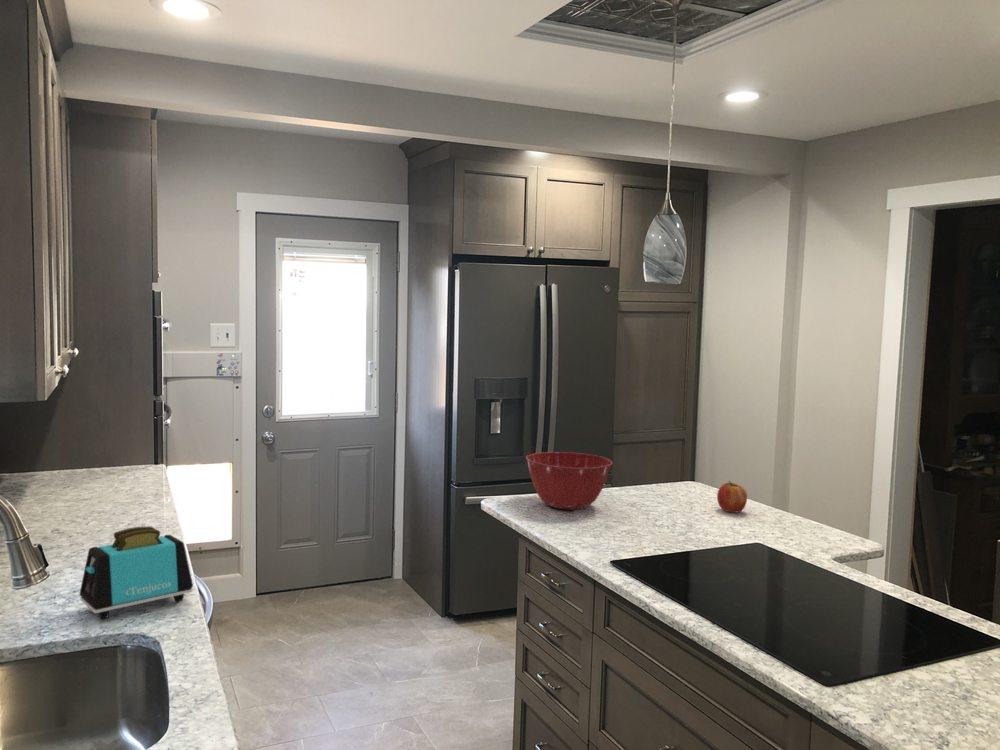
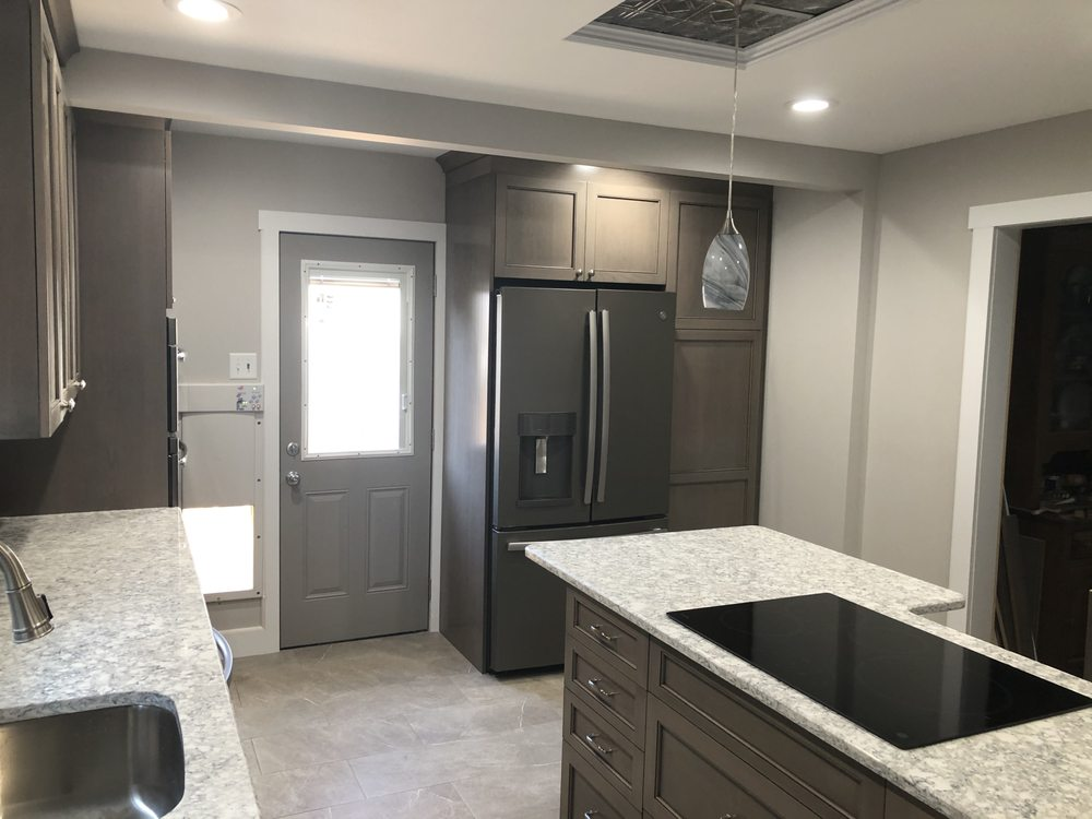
- fruit [716,480,748,514]
- mixing bowl [525,451,614,510]
- toaster [79,525,194,620]
